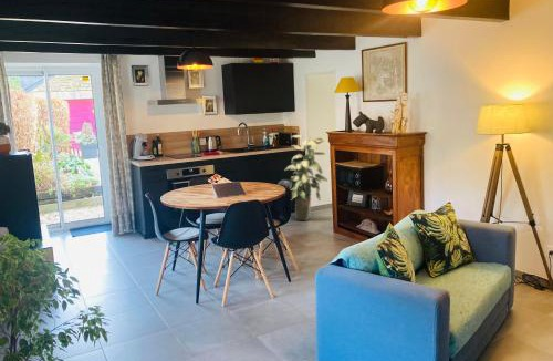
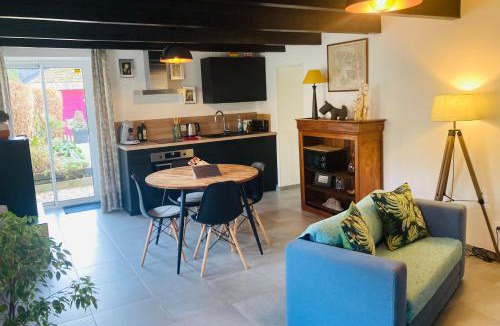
- indoor plant [284,134,328,221]
